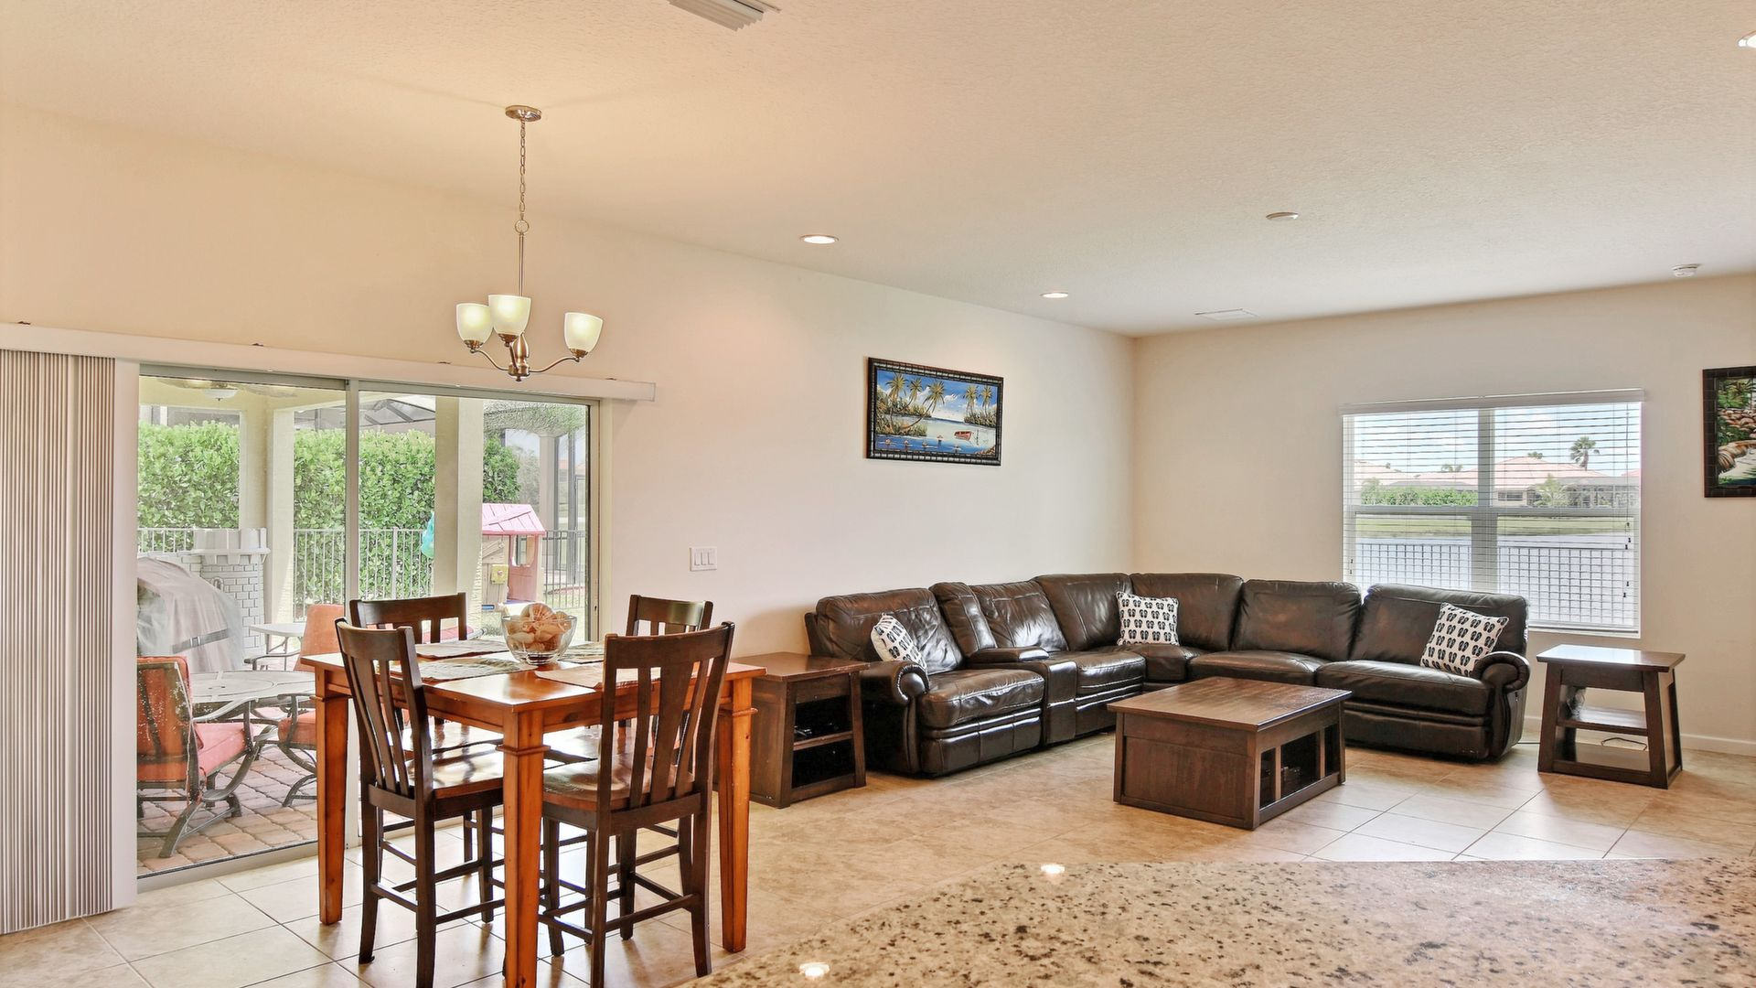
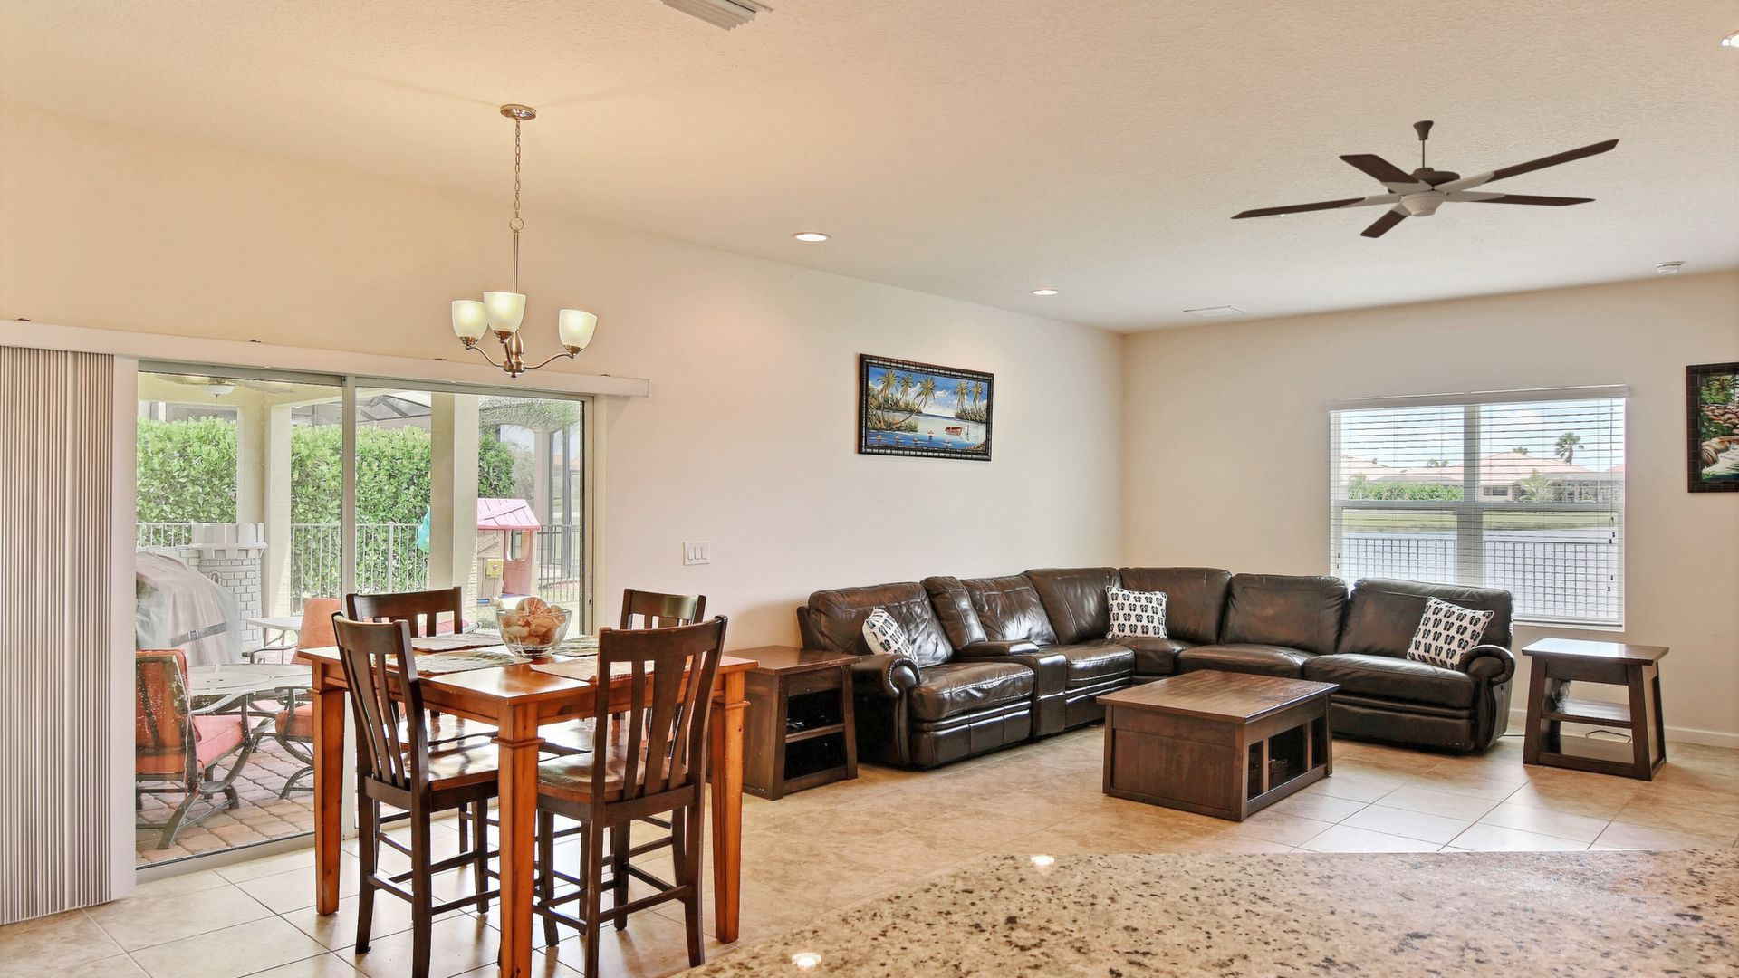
+ ceiling fan [1230,119,1621,239]
